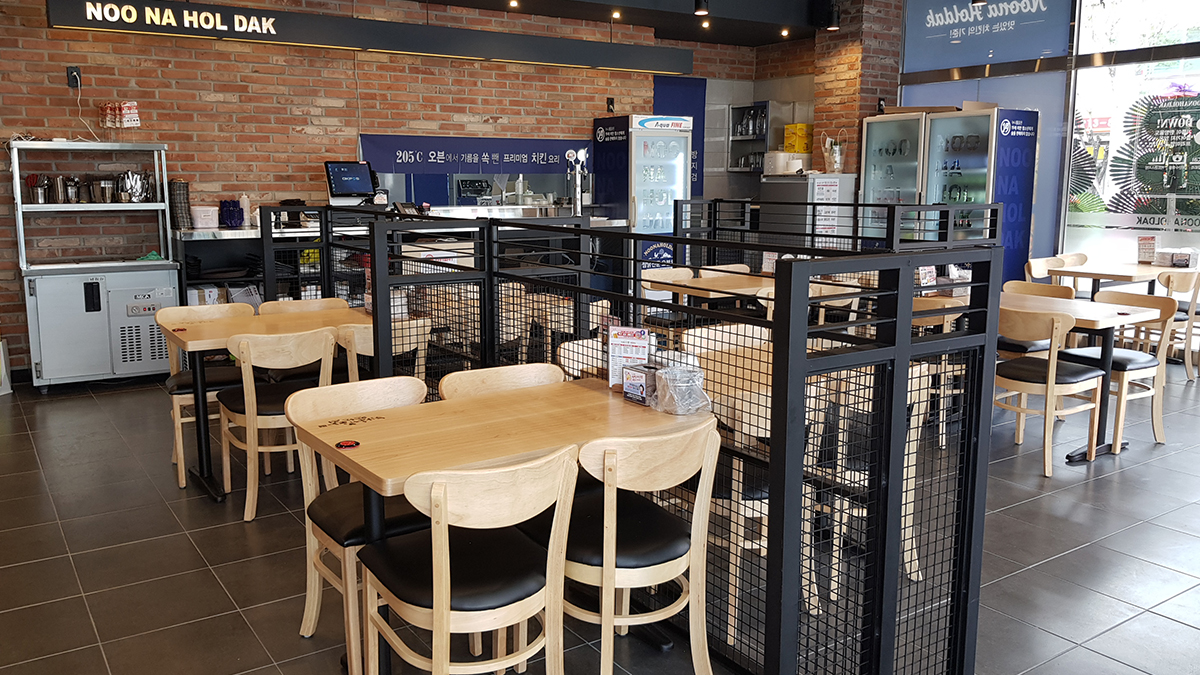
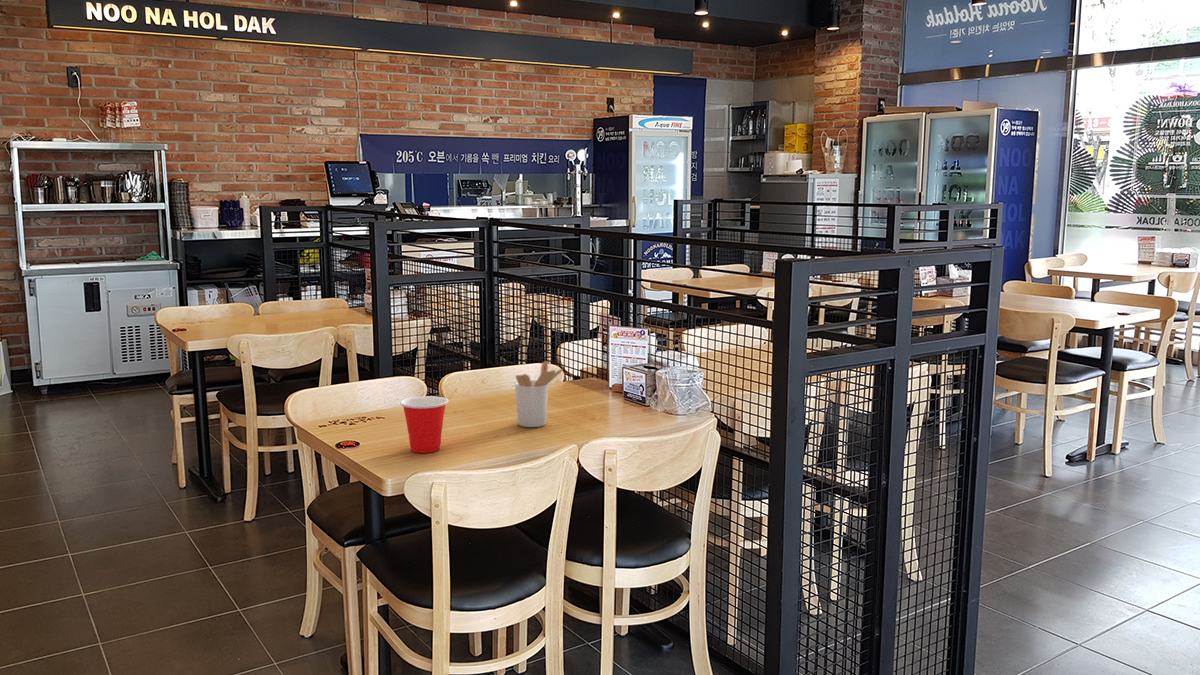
+ cup [399,395,450,454]
+ utensil holder [514,360,564,428]
